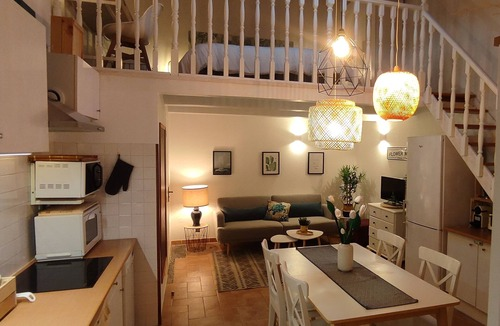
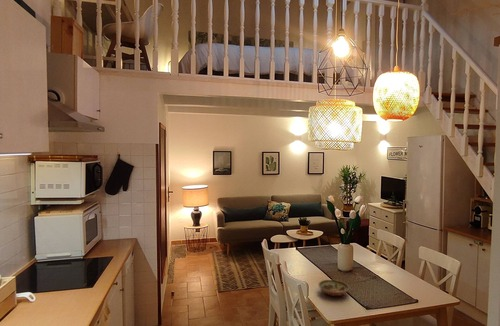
+ decorative bowl [317,279,350,297]
